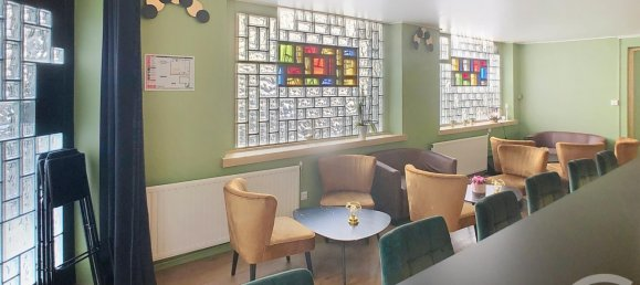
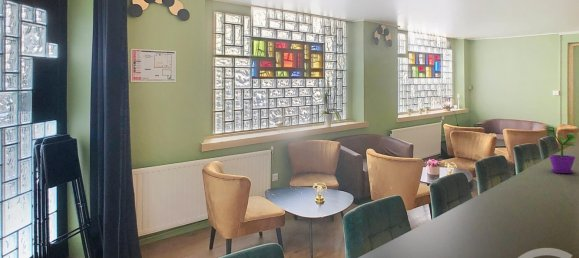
+ flower pot [543,124,578,174]
